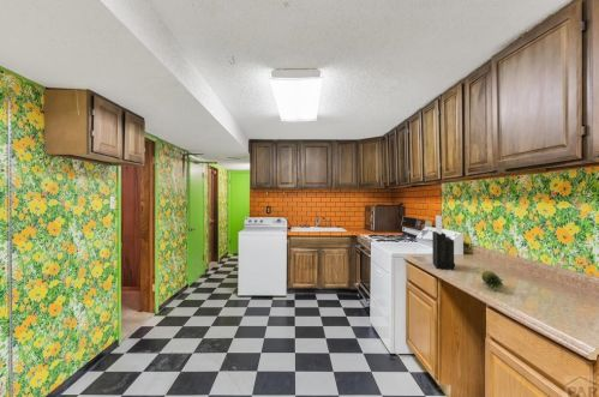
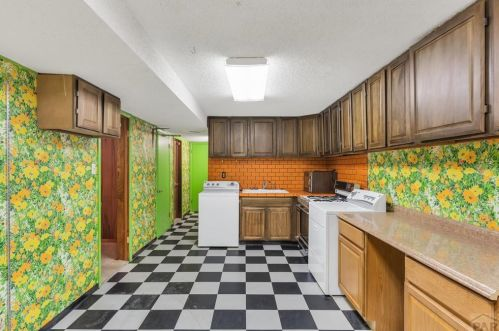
- knife block [431,215,456,271]
- fruit [480,270,505,291]
